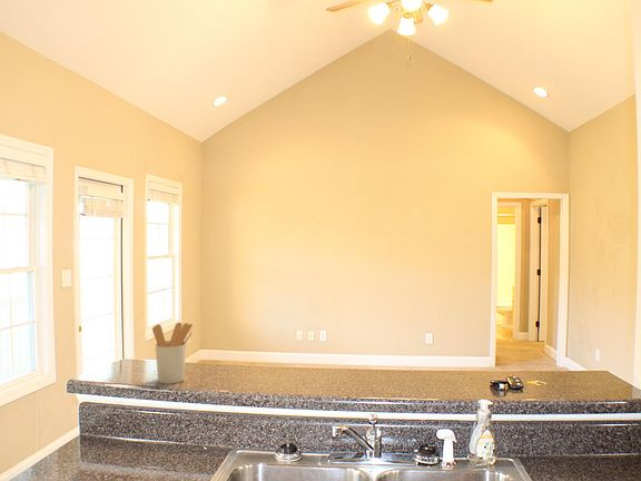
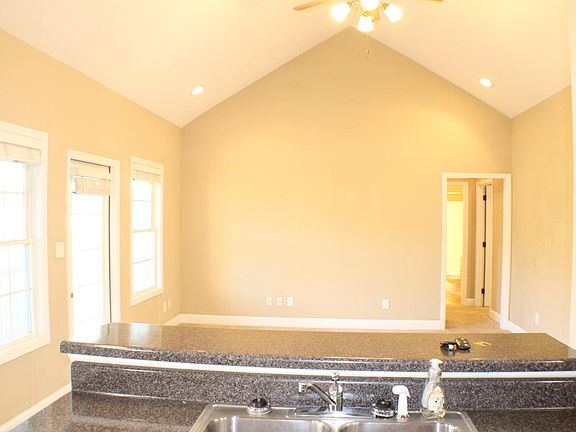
- utensil holder [151,322,194,385]
